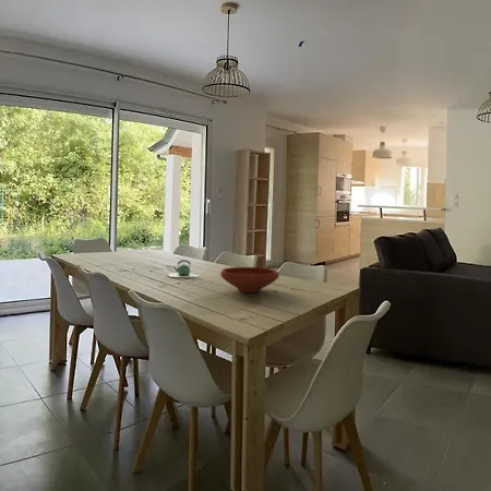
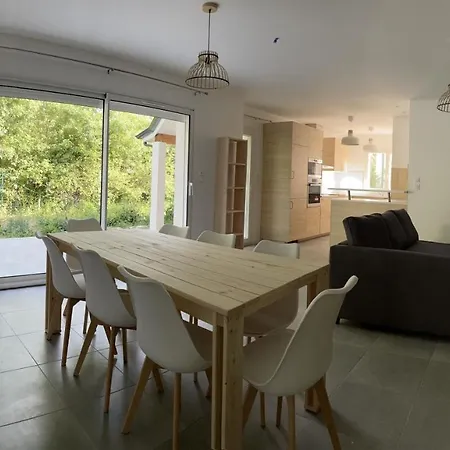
- teapot [167,259,201,278]
- bowl [219,266,280,294]
